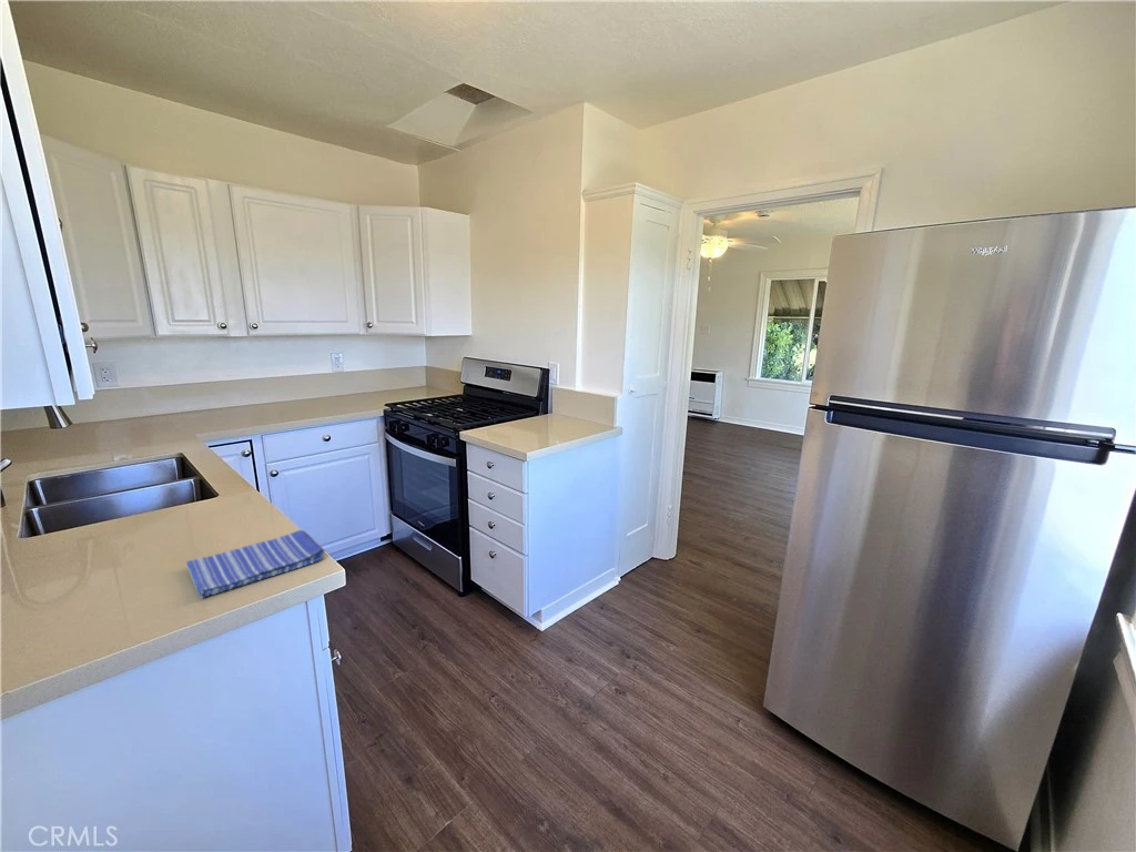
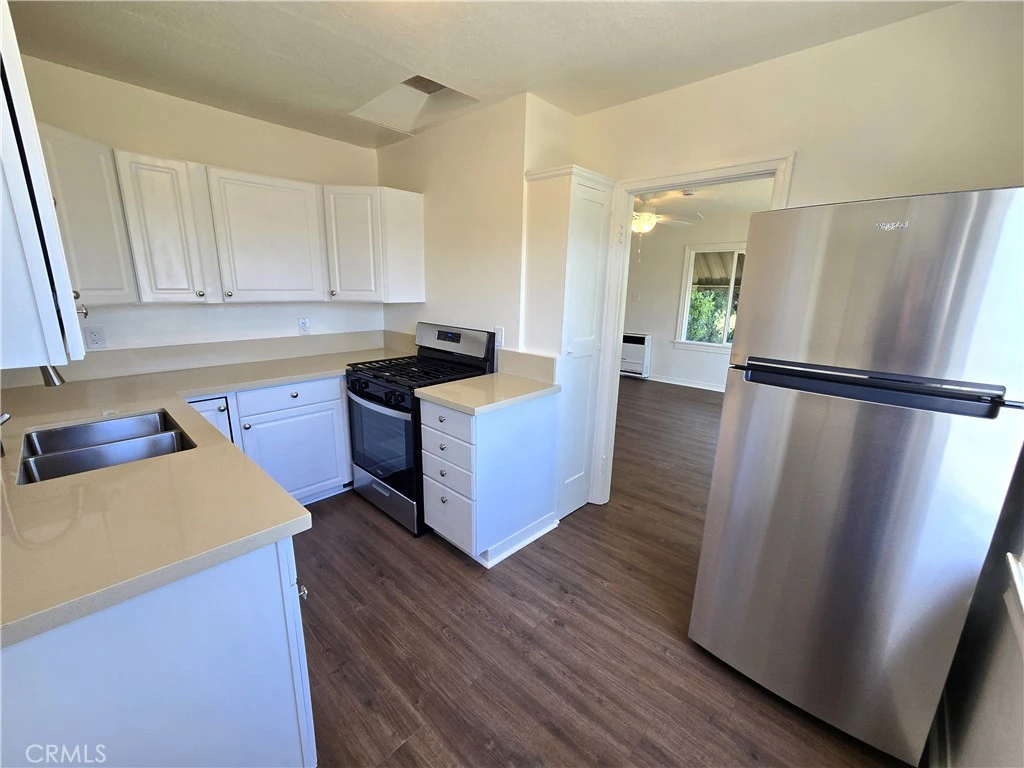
- dish towel [185,529,326,599]
